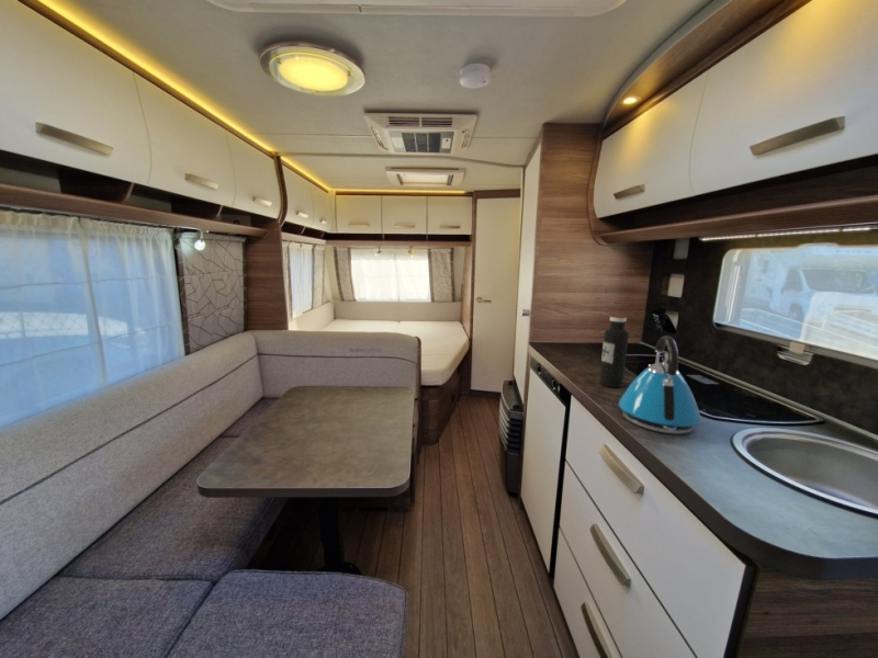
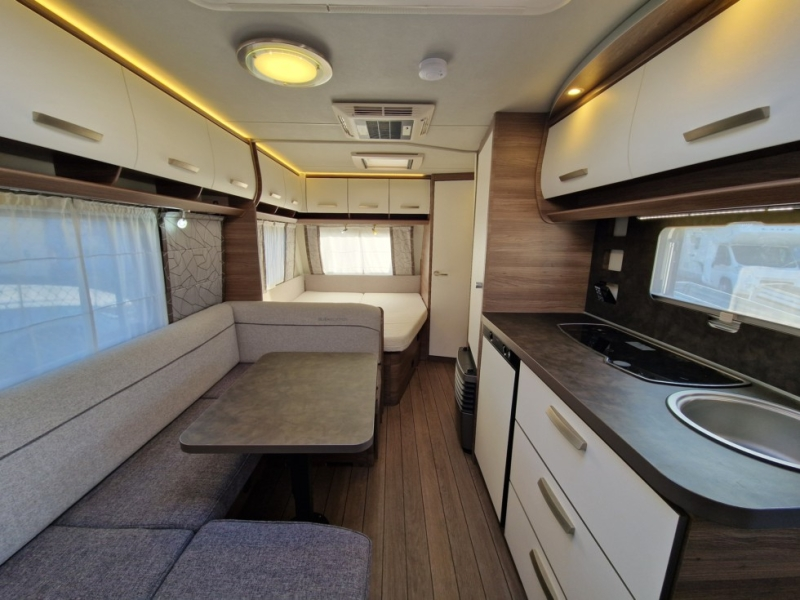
- water bottle [598,314,630,388]
- kettle [618,334,702,435]
